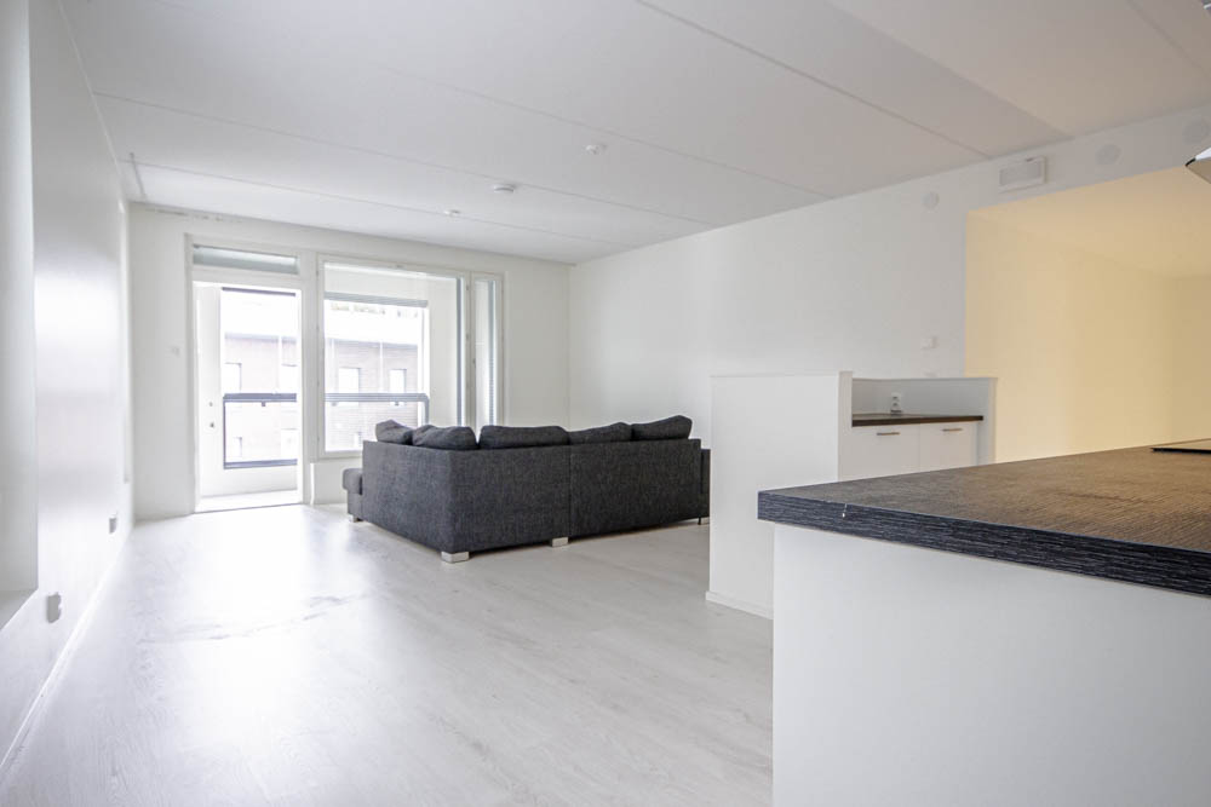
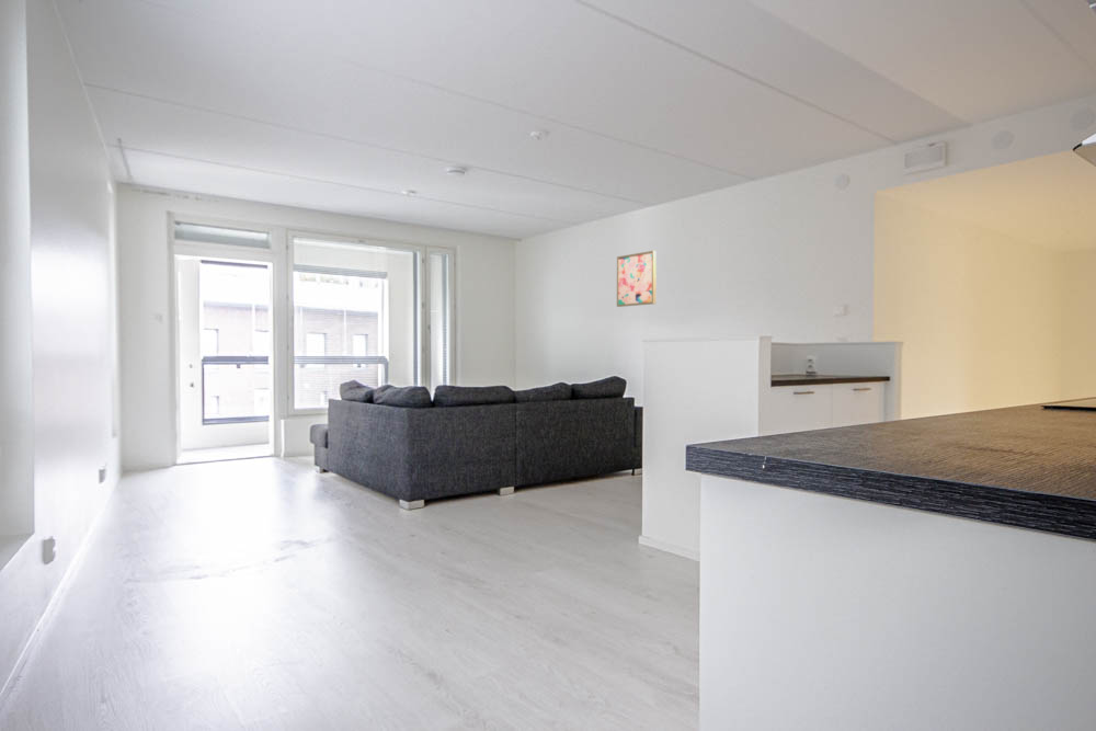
+ wall art [616,250,658,308]
